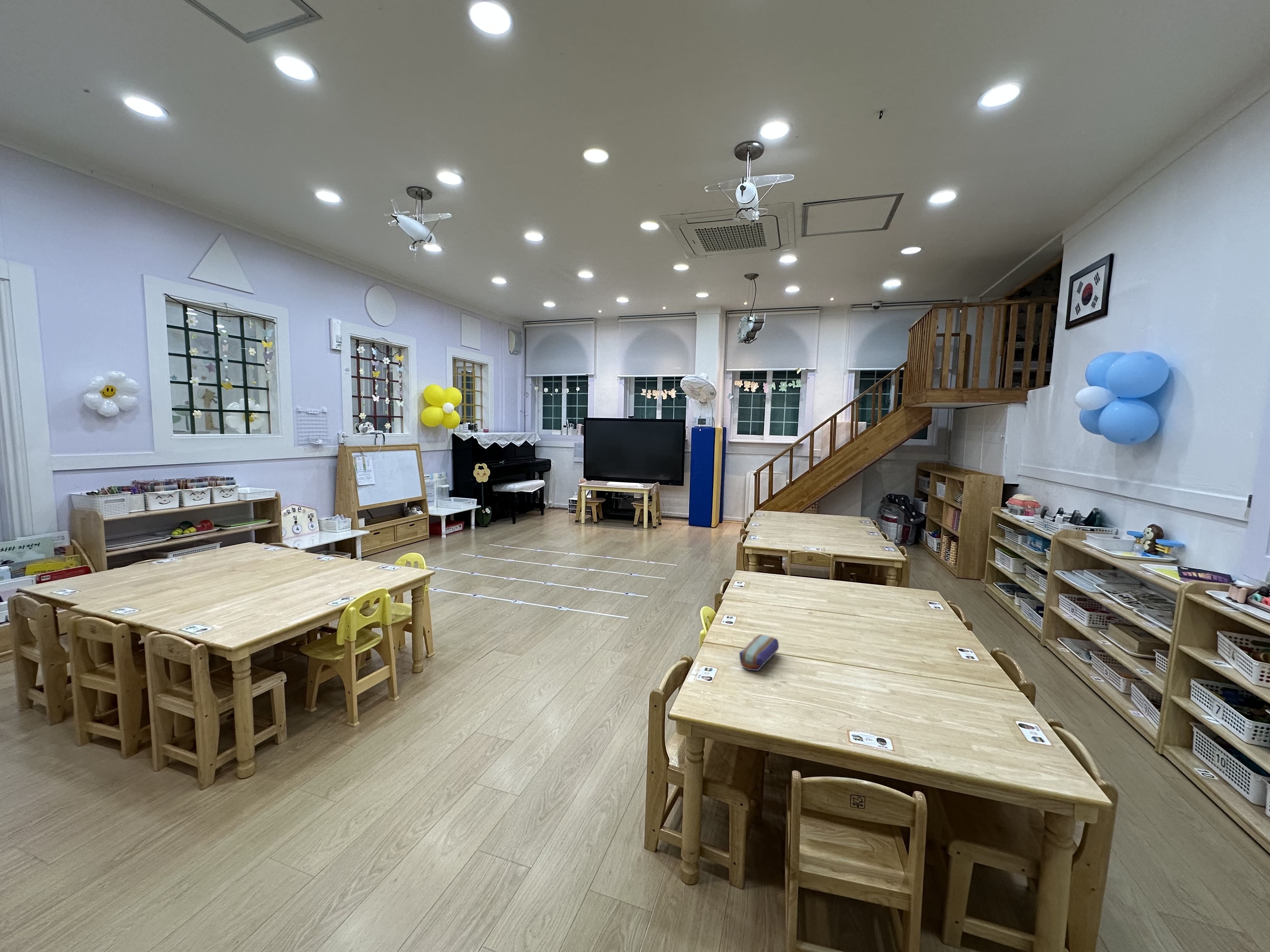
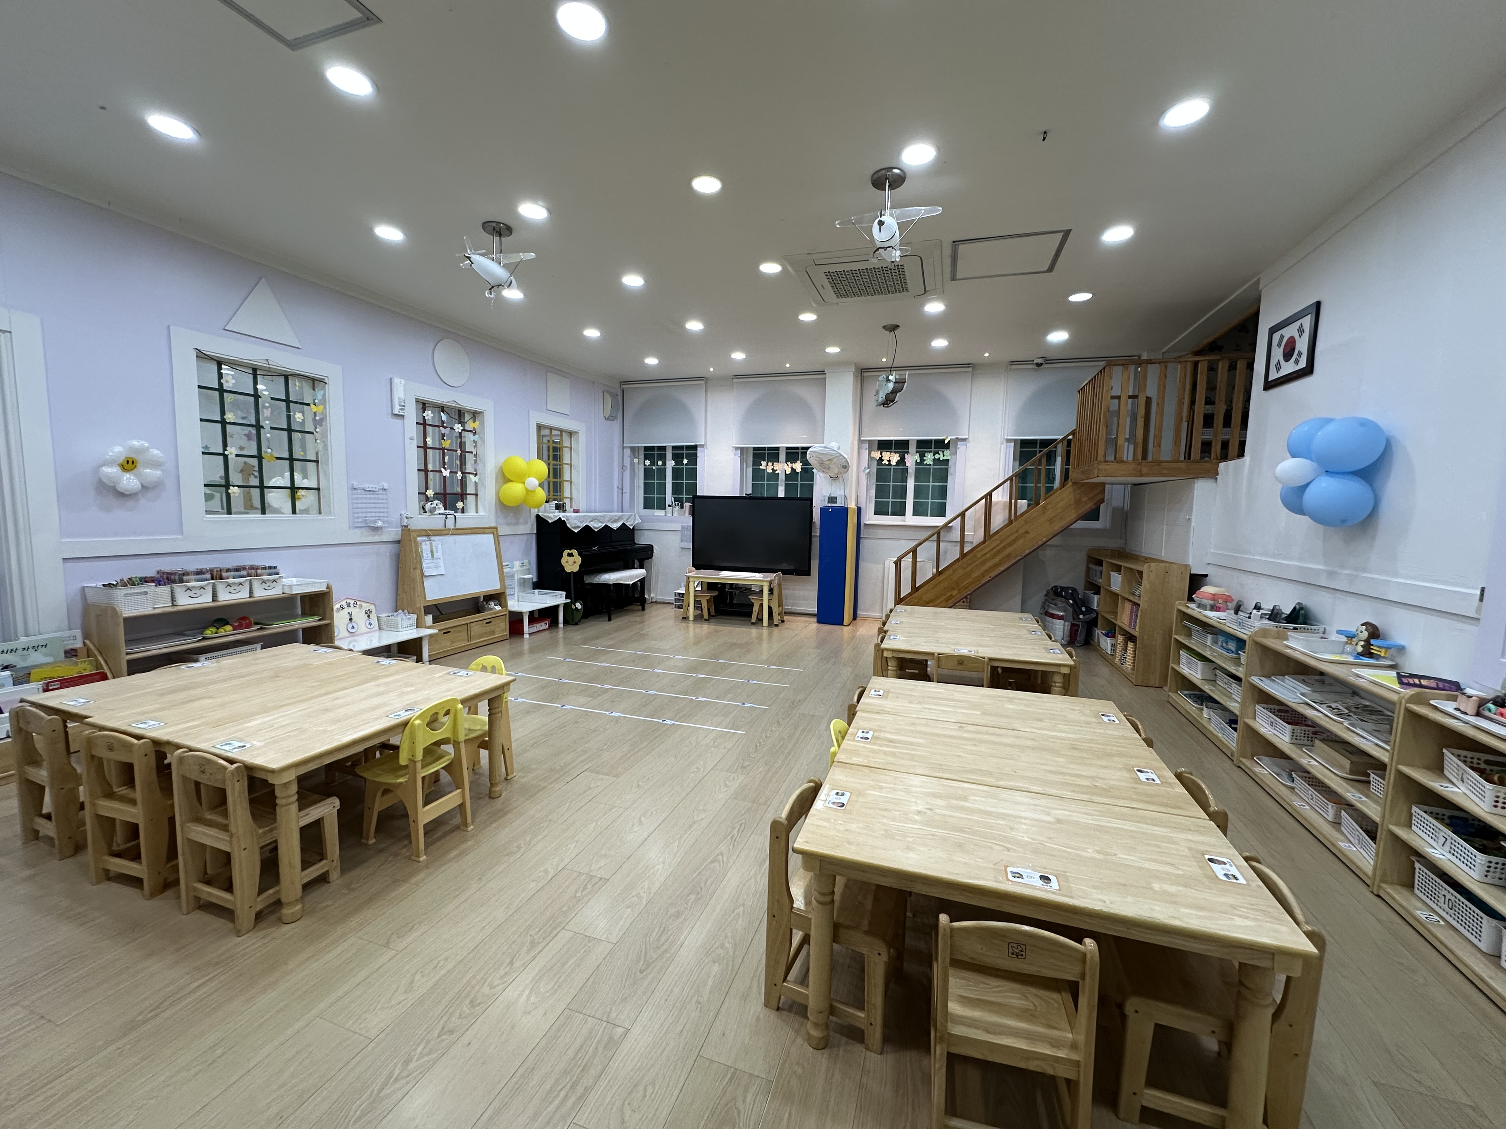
- pencil case [739,634,779,671]
